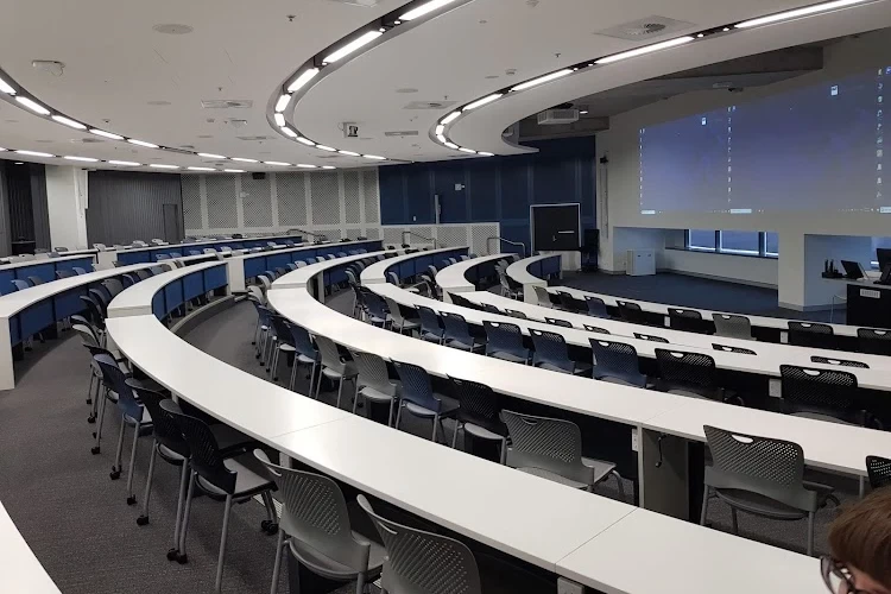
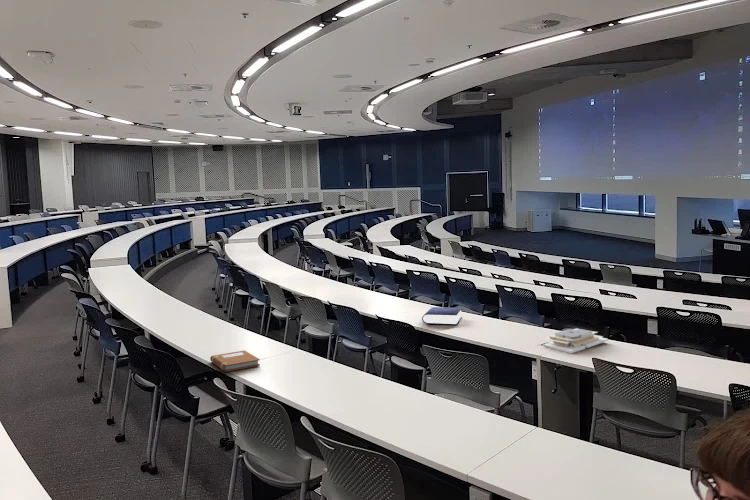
+ book [421,306,463,326]
+ notebook [209,350,261,373]
+ architectural model [541,327,608,354]
